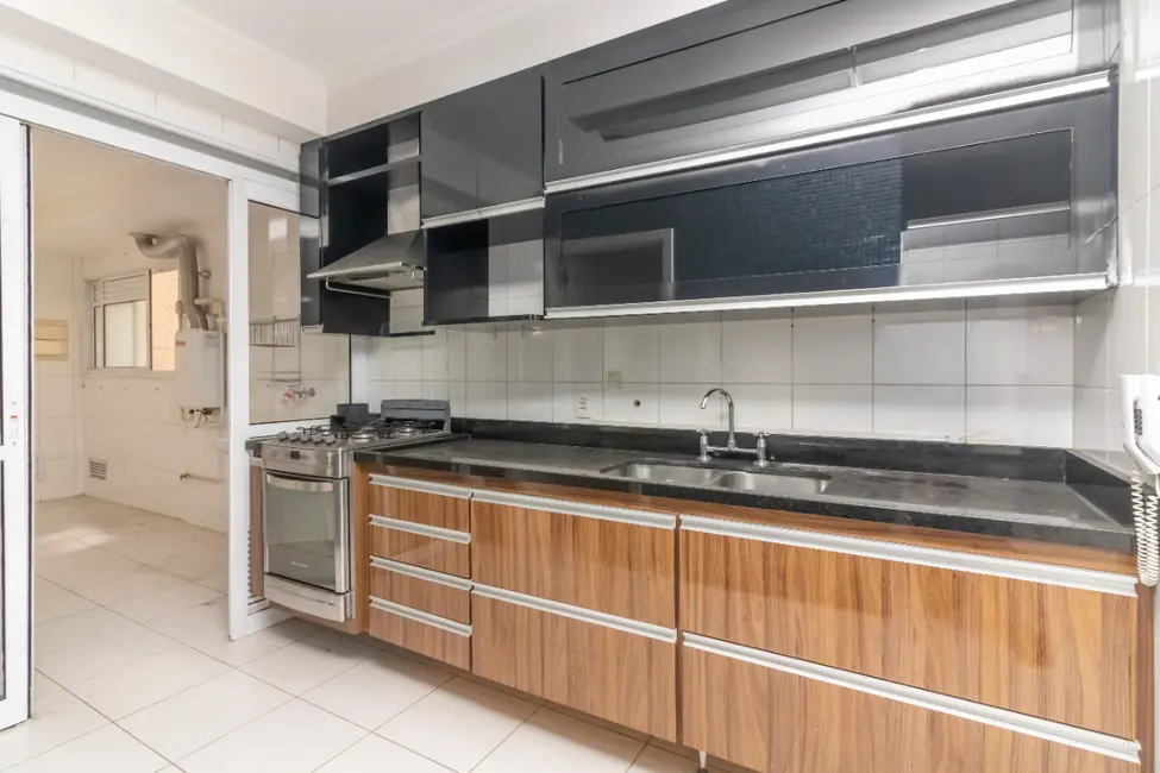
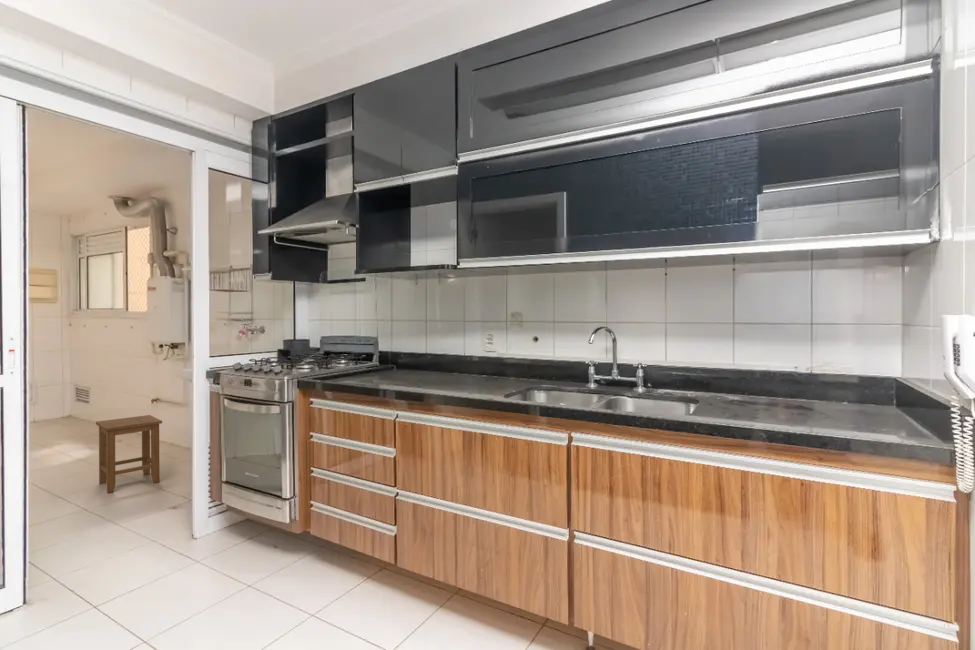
+ stool [95,414,163,494]
